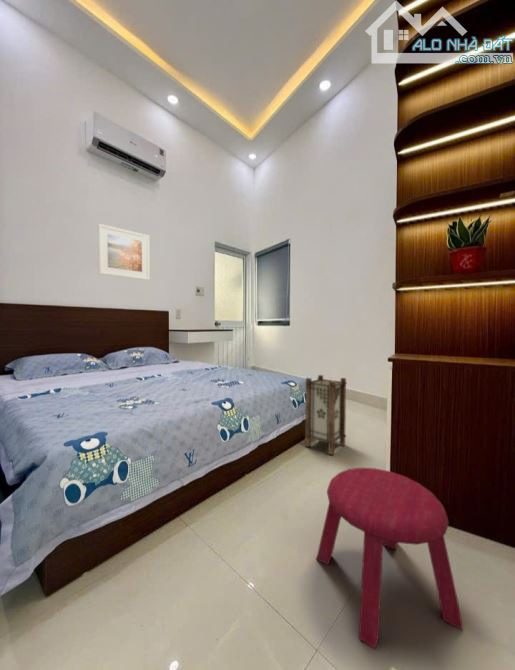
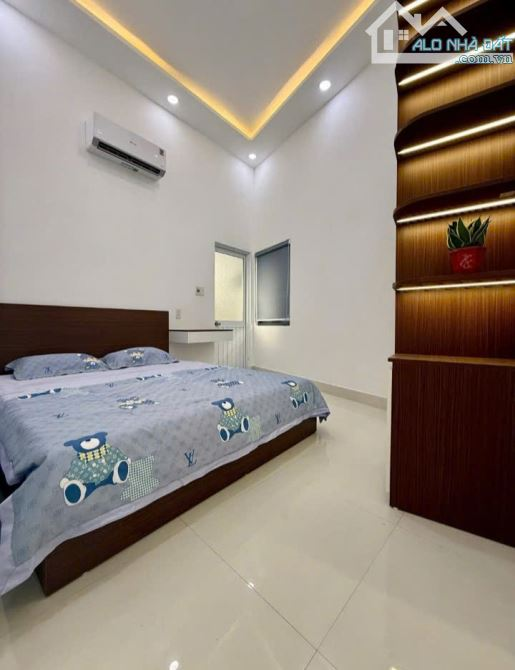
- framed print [97,223,150,281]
- stool [315,467,464,650]
- lantern [304,374,348,456]
